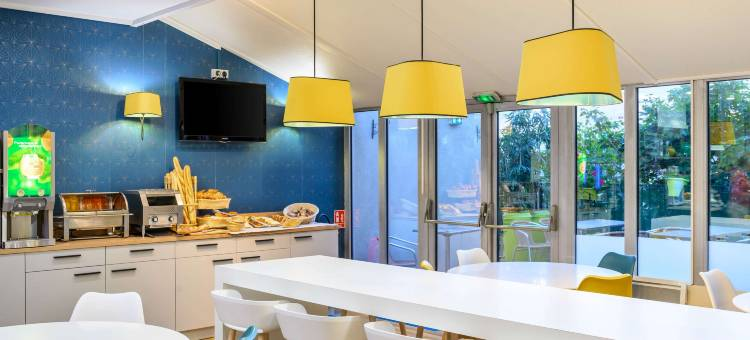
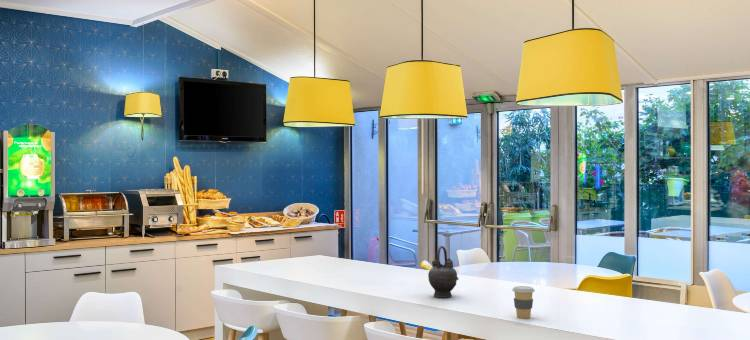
+ coffee cup [511,285,536,319]
+ teapot [427,245,460,299]
